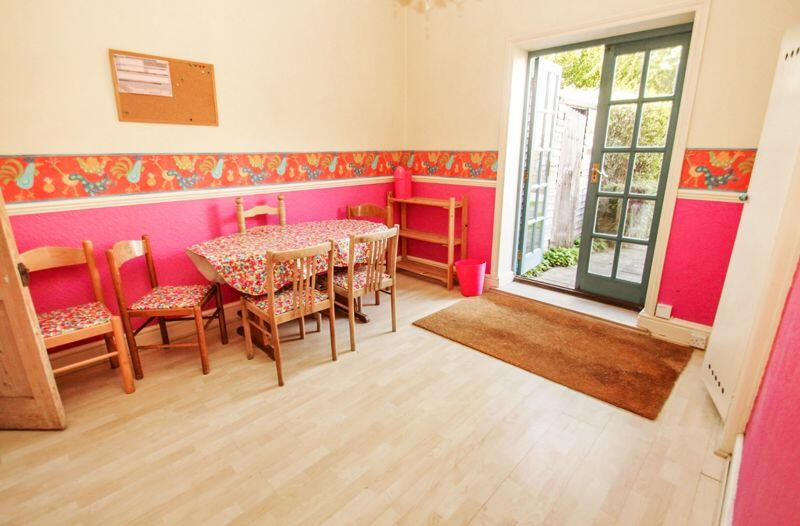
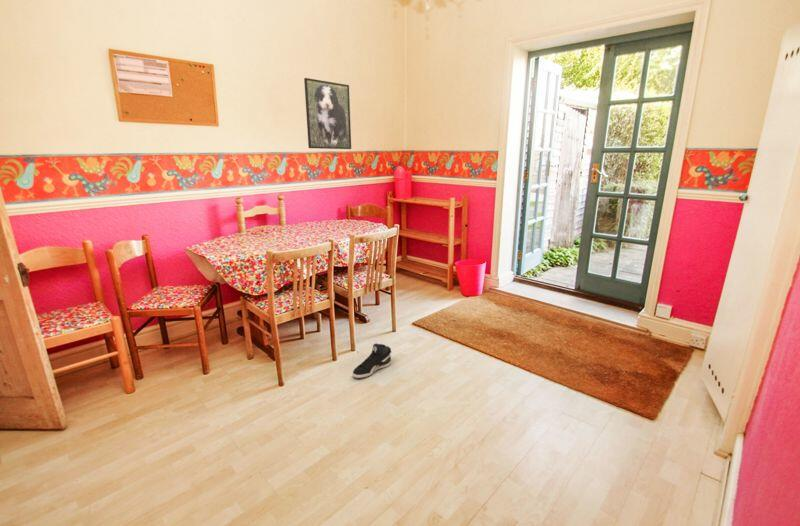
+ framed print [303,77,352,150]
+ sneaker [351,342,392,379]
